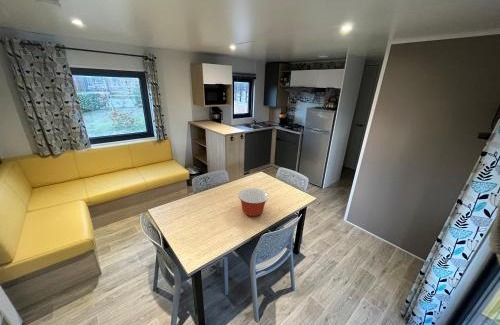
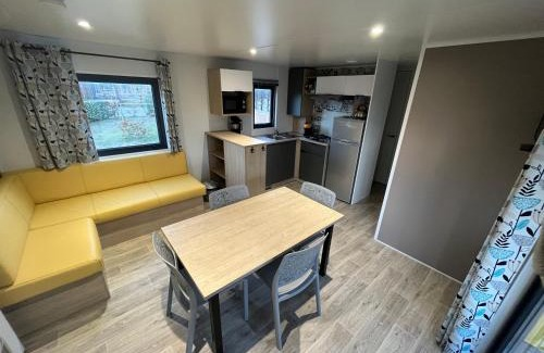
- mixing bowl [237,187,270,217]
